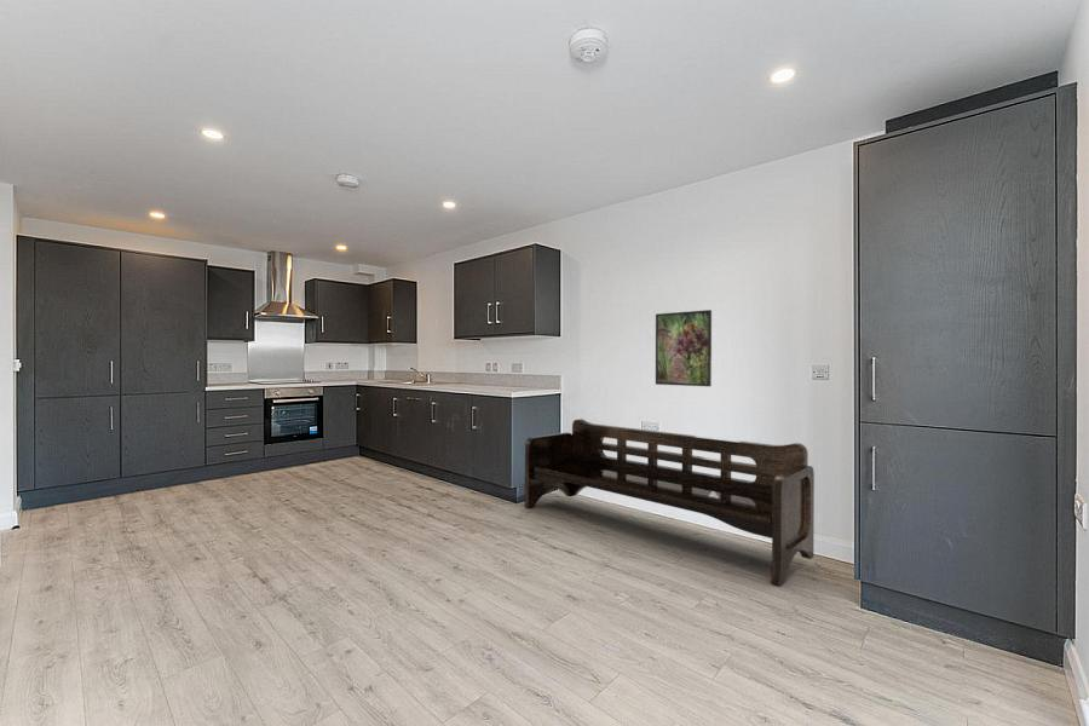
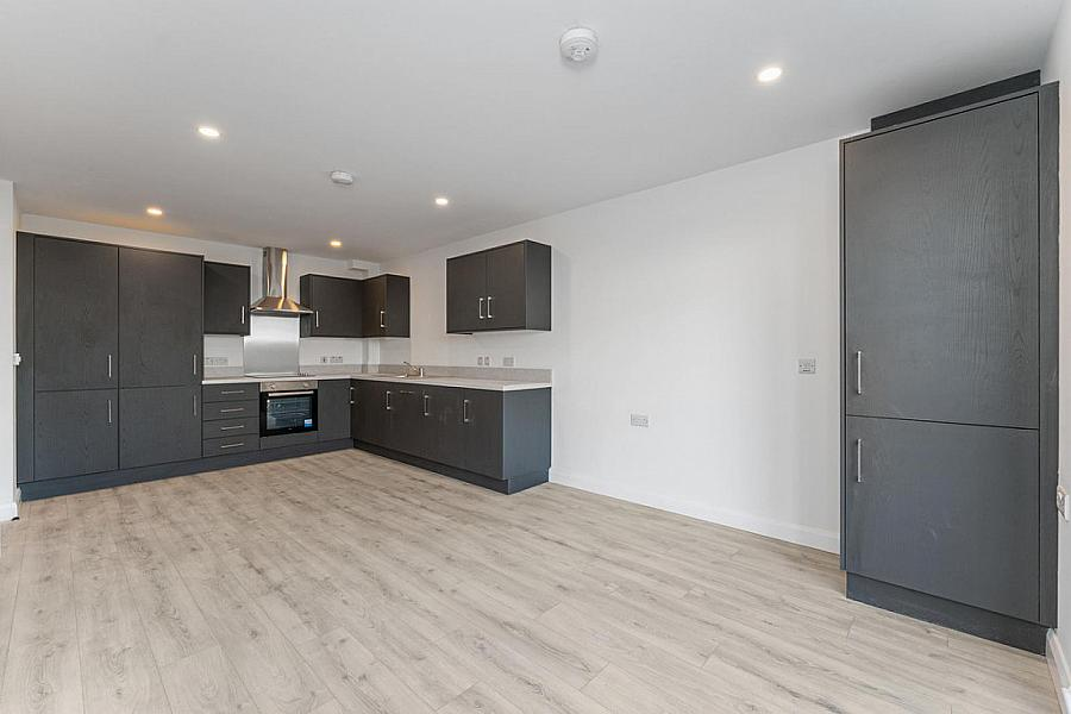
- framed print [655,309,713,387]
- bench [524,417,816,587]
